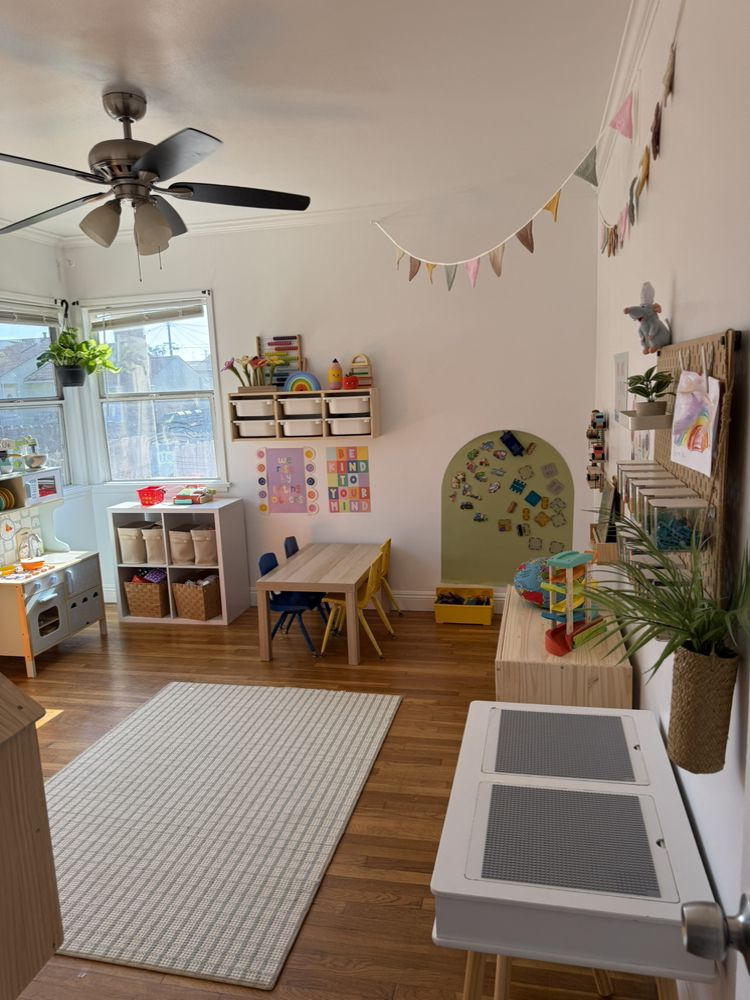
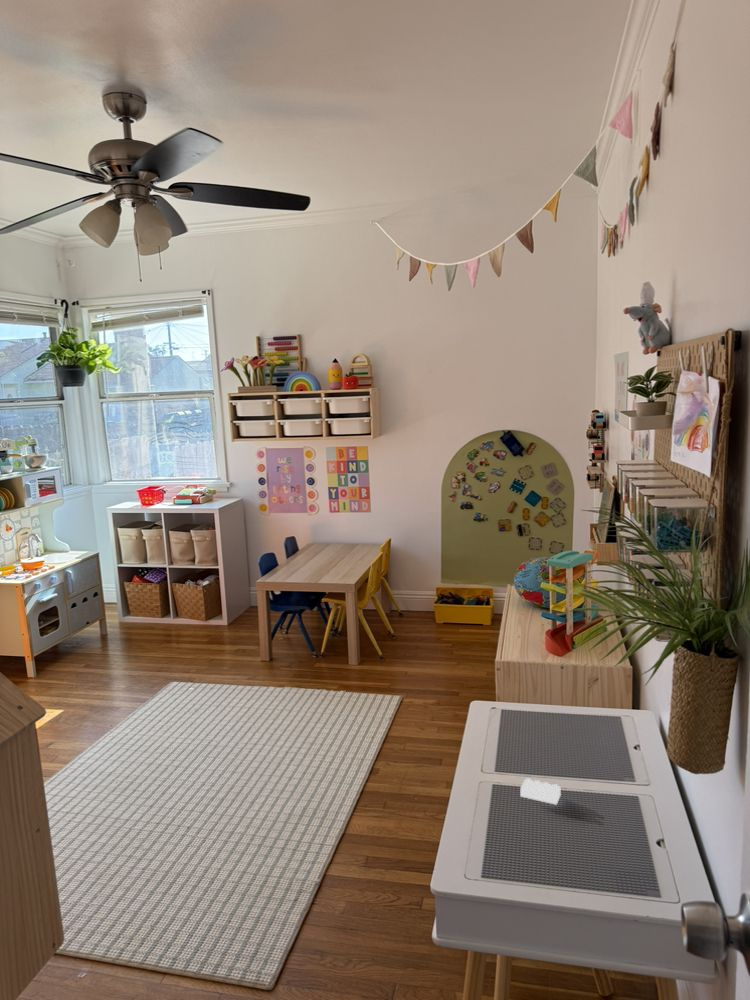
+ toy brick [519,777,562,806]
